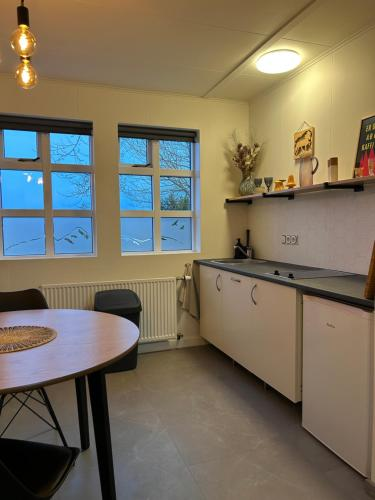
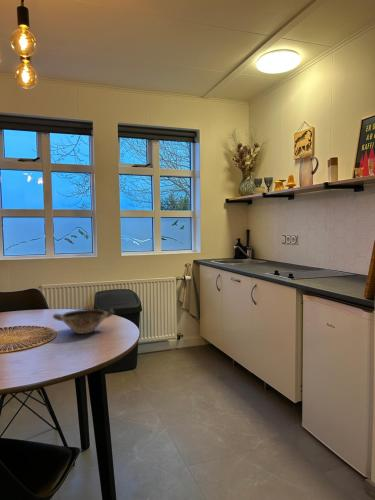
+ bowl [52,308,115,335]
